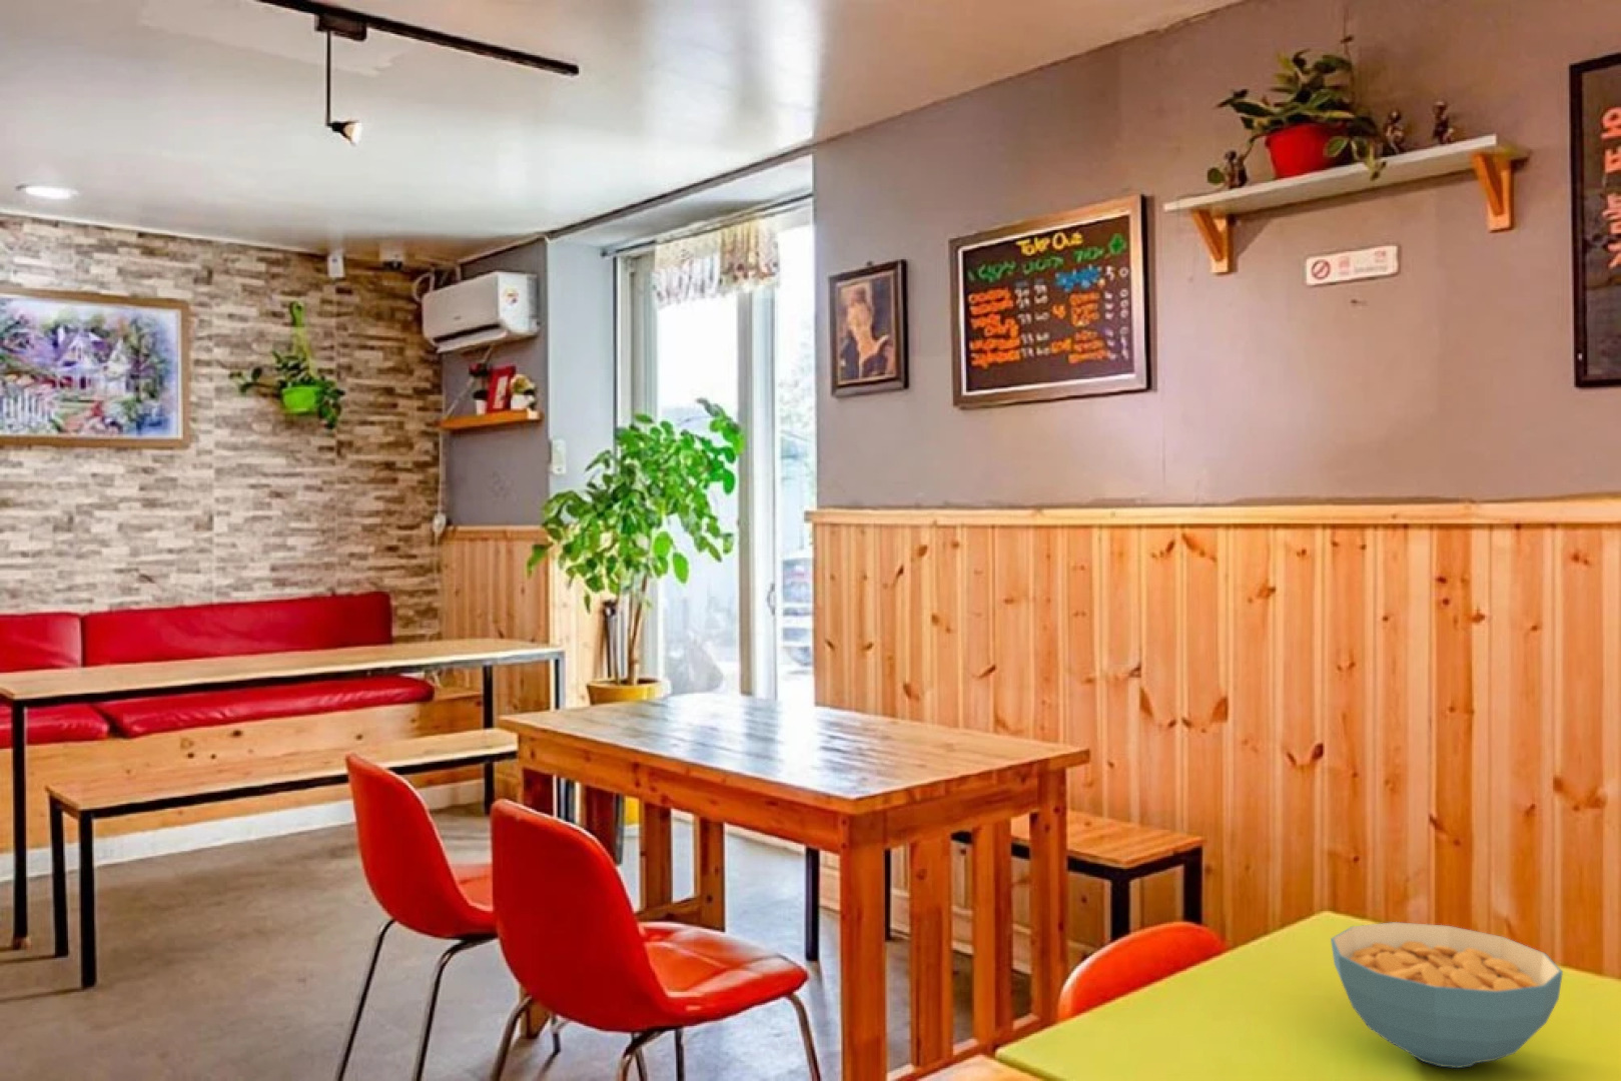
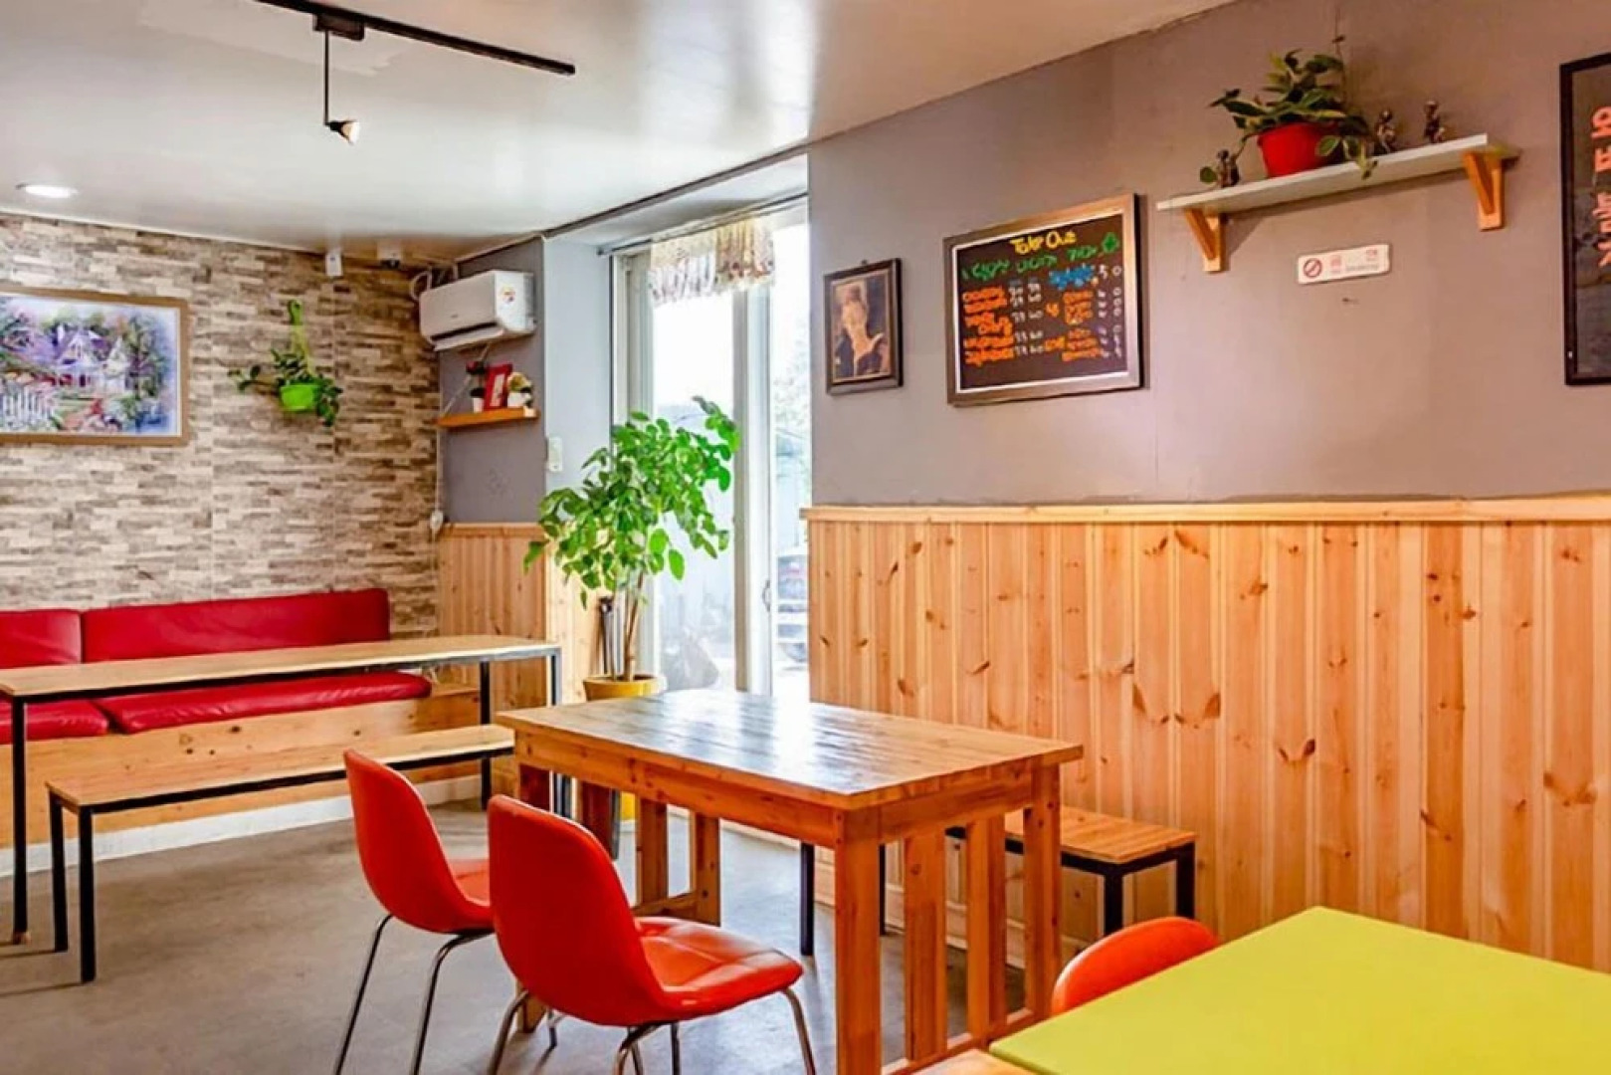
- cereal bowl [1330,921,1564,1069]
